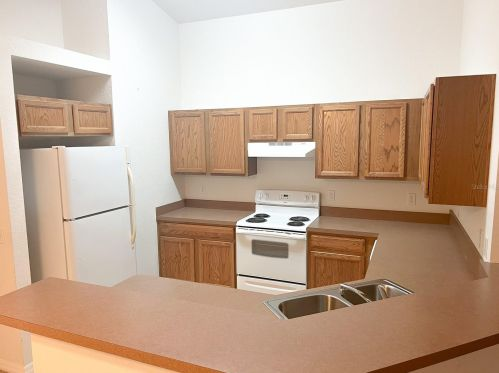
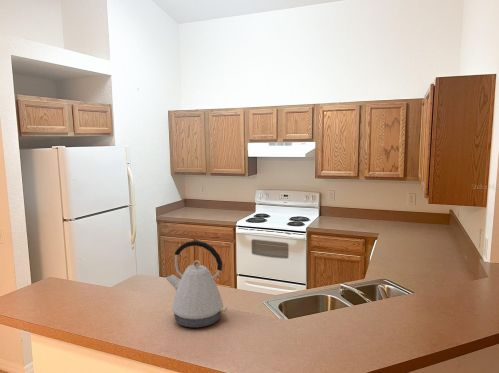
+ kettle [165,240,228,328]
